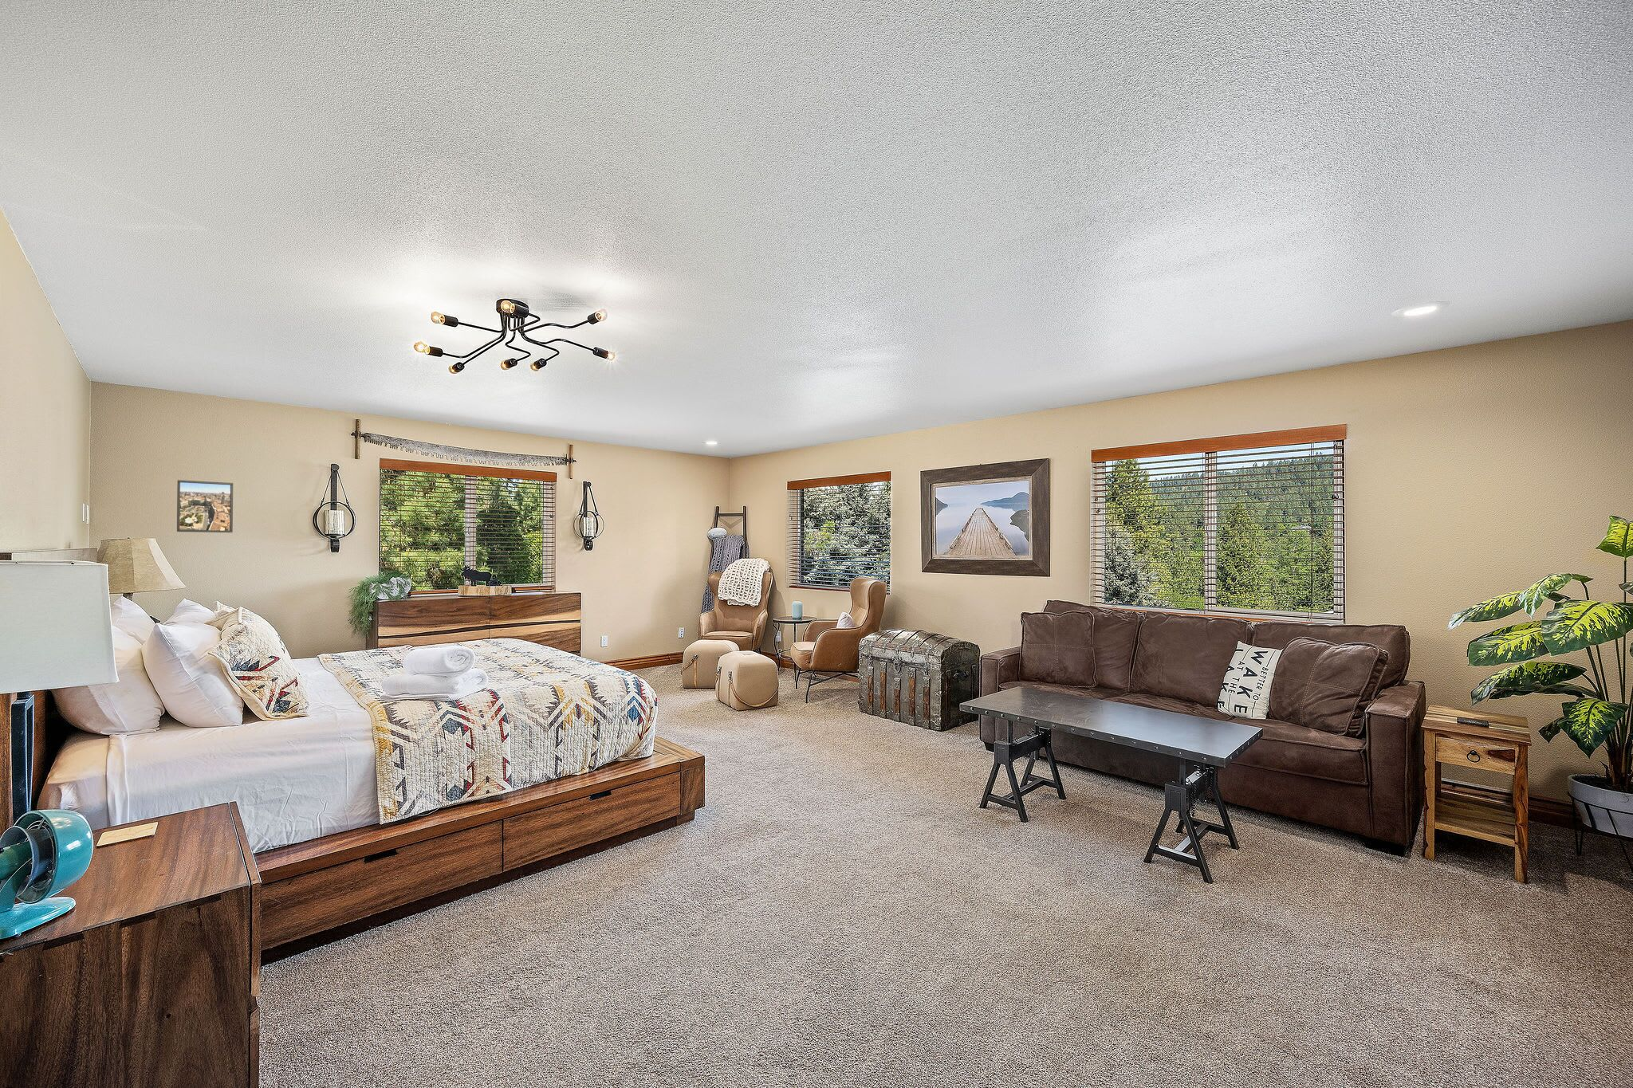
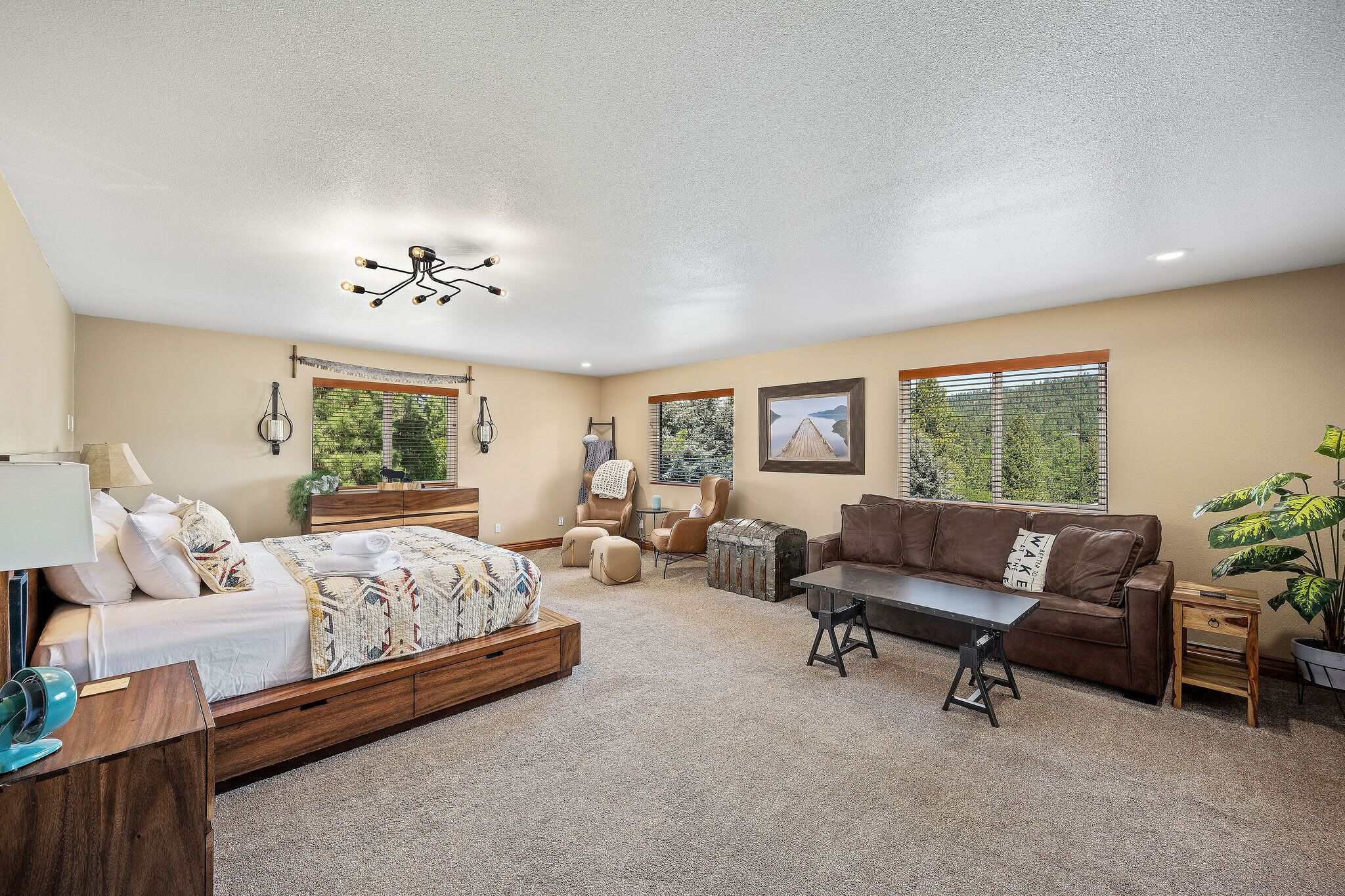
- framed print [176,480,233,533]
